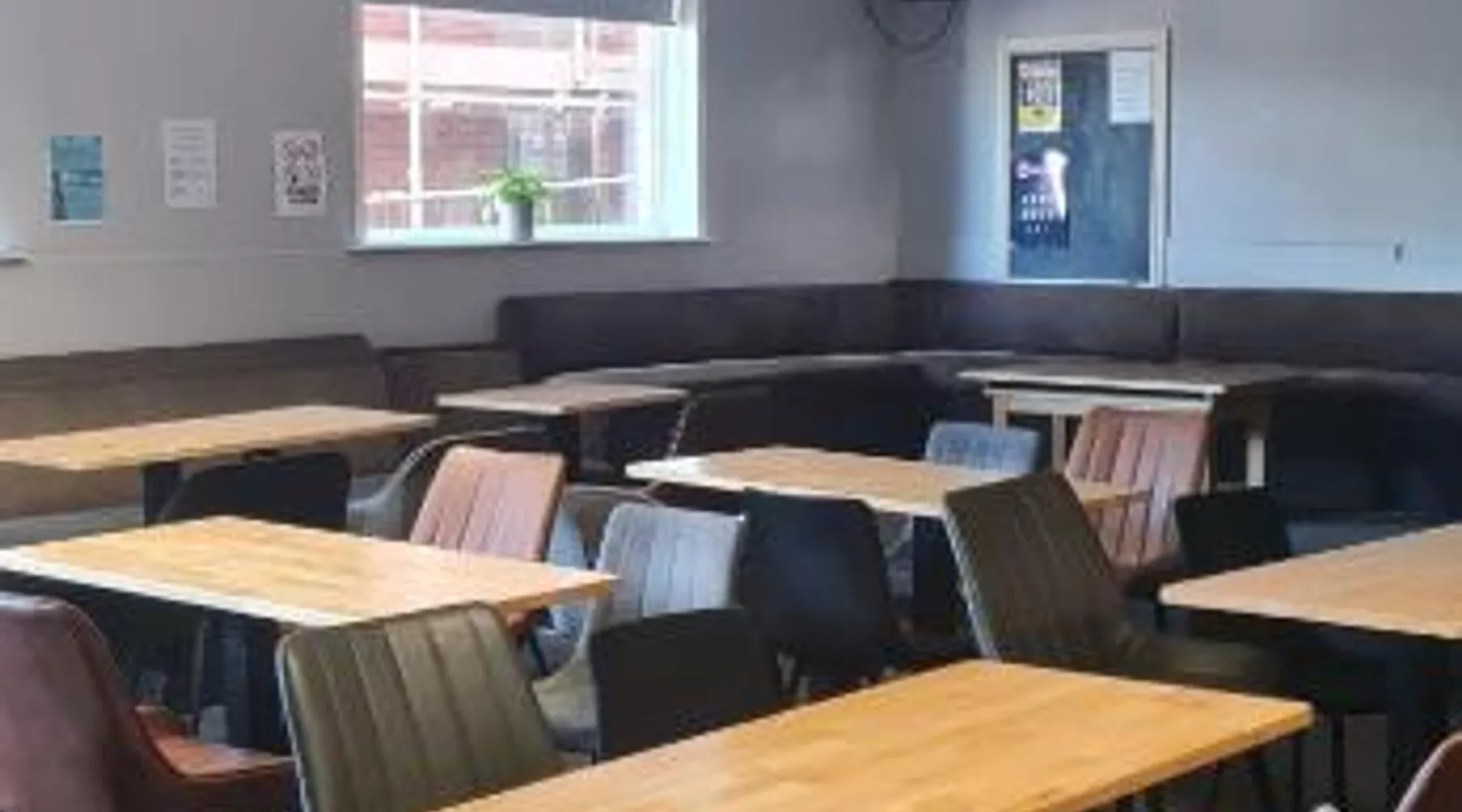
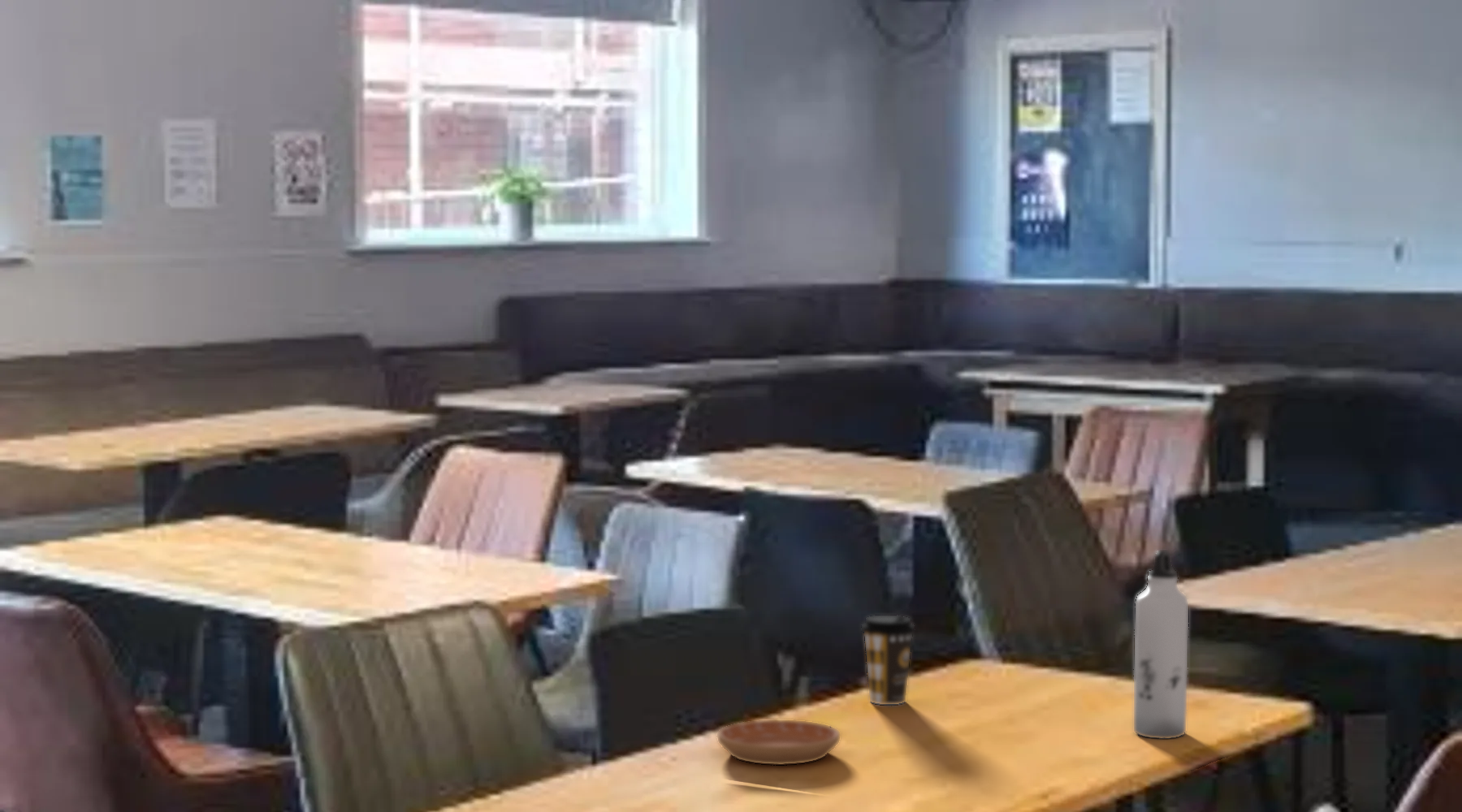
+ water bottle [1133,549,1189,740]
+ coffee cup [860,615,916,706]
+ saucer [716,719,841,766]
